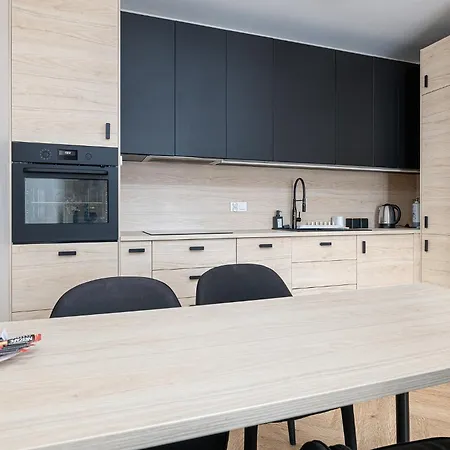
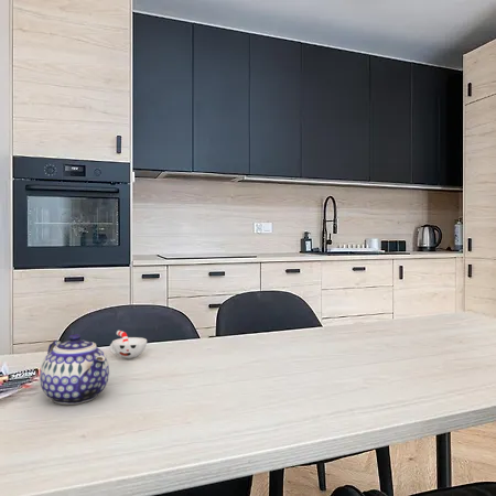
+ cup [109,330,148,359]
+ teapot [39,333,110,406]
